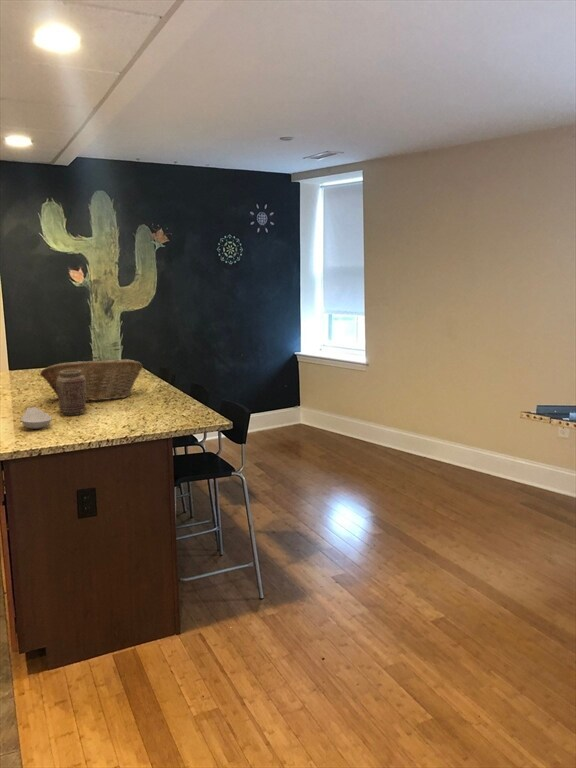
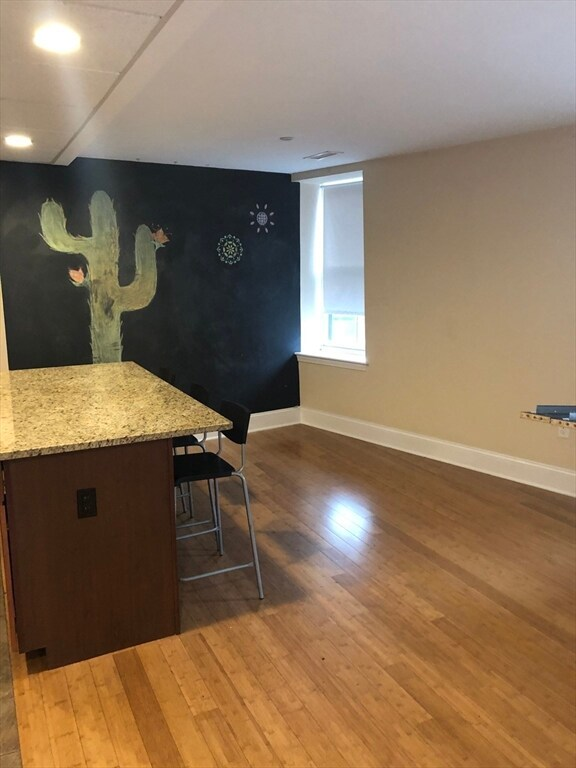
- vase [57,370,87,416]
- fruit basket [39,358,144,402]
- spoon rest [20,406,53,430]
